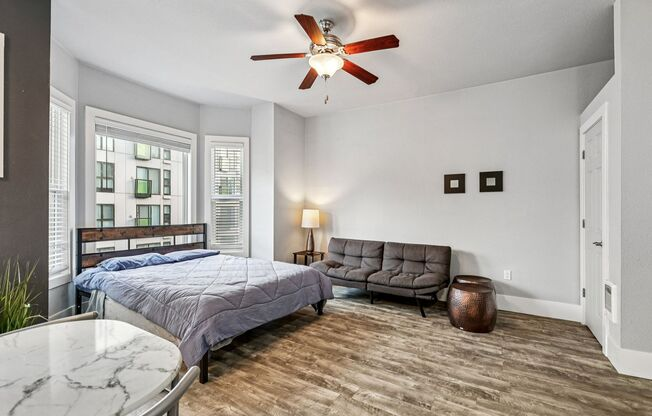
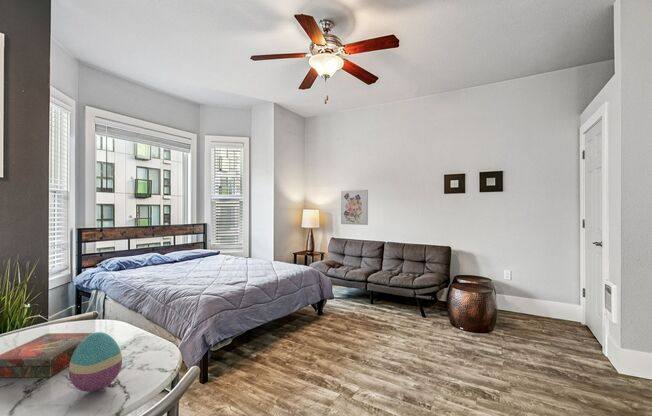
+ book [0,332,94,379]
+ decorative egg [68,331,123,393]
+ wall art [340,189,369,226]
